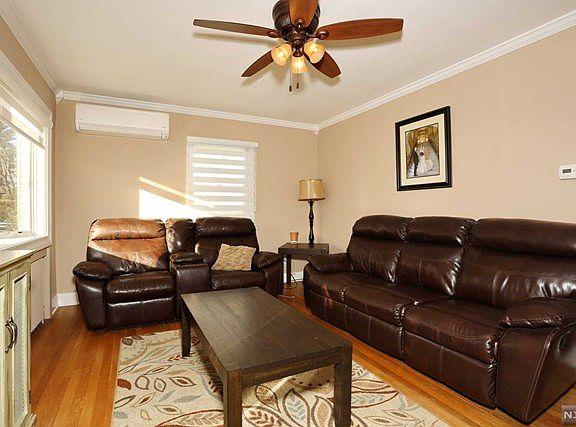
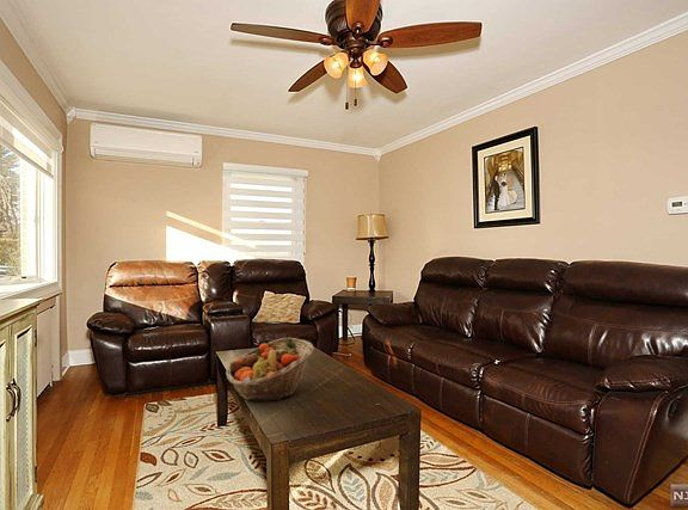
+ fruit basket [225,337,315,403]
